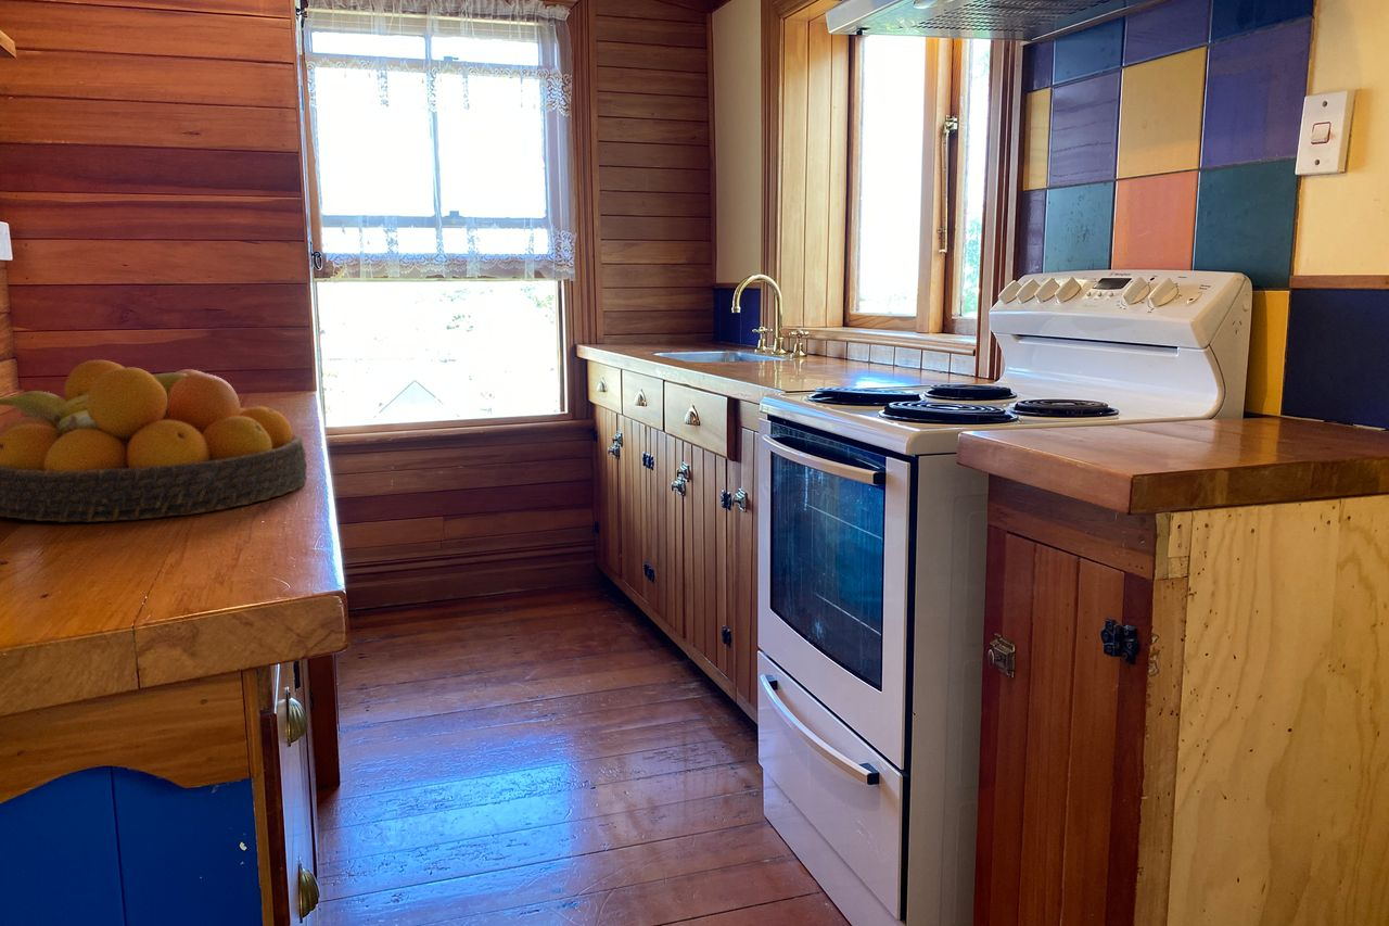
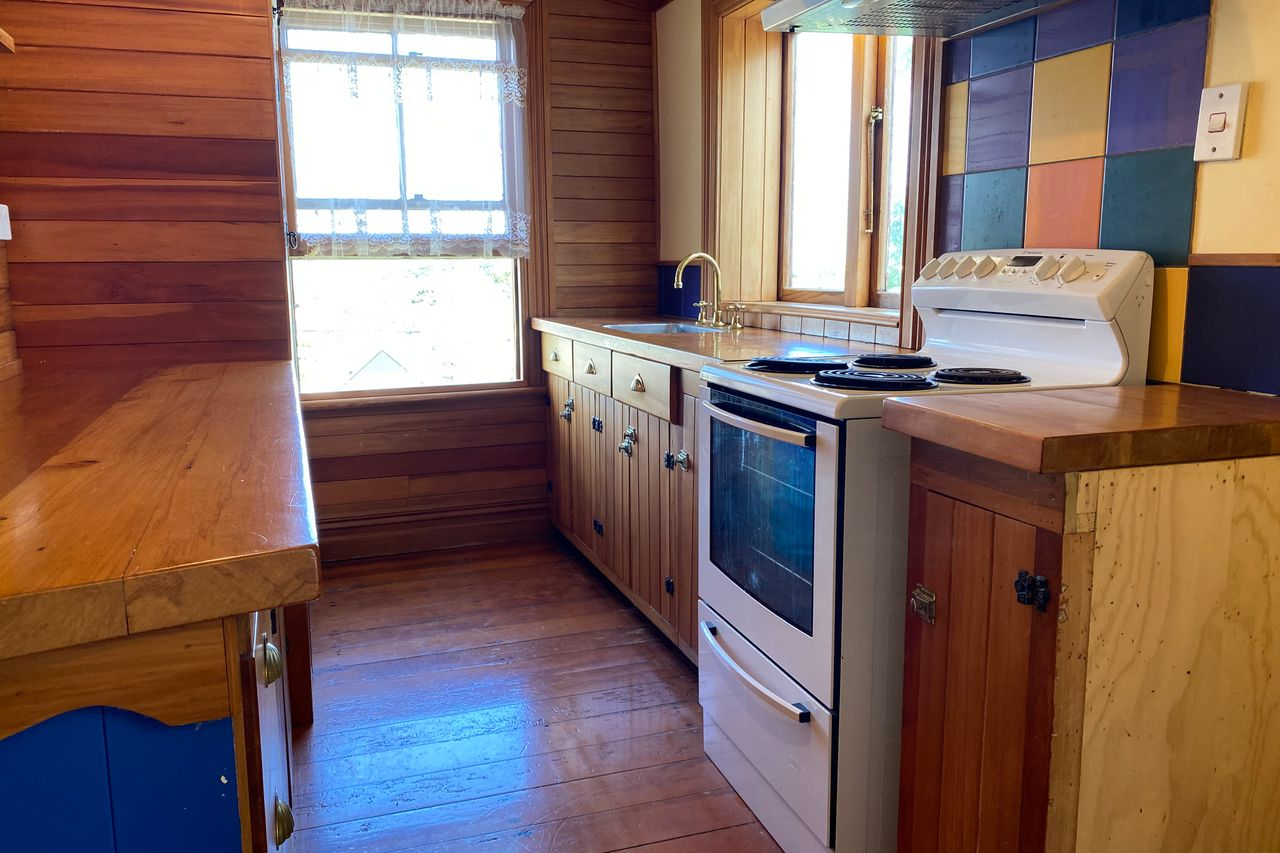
- fruit bowl [0,359,308,523]
